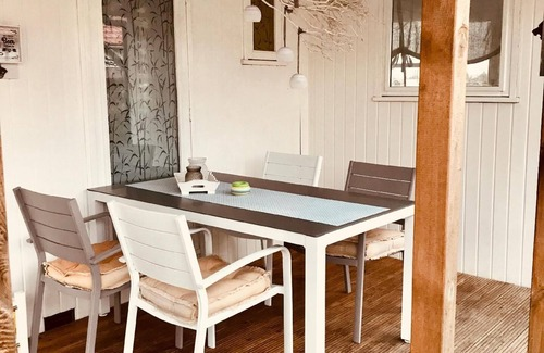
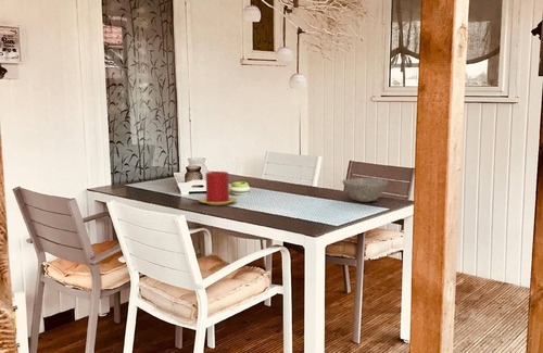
+ ceramic bowl [341,177,389,203]
+ candle [198,171,238,206]
